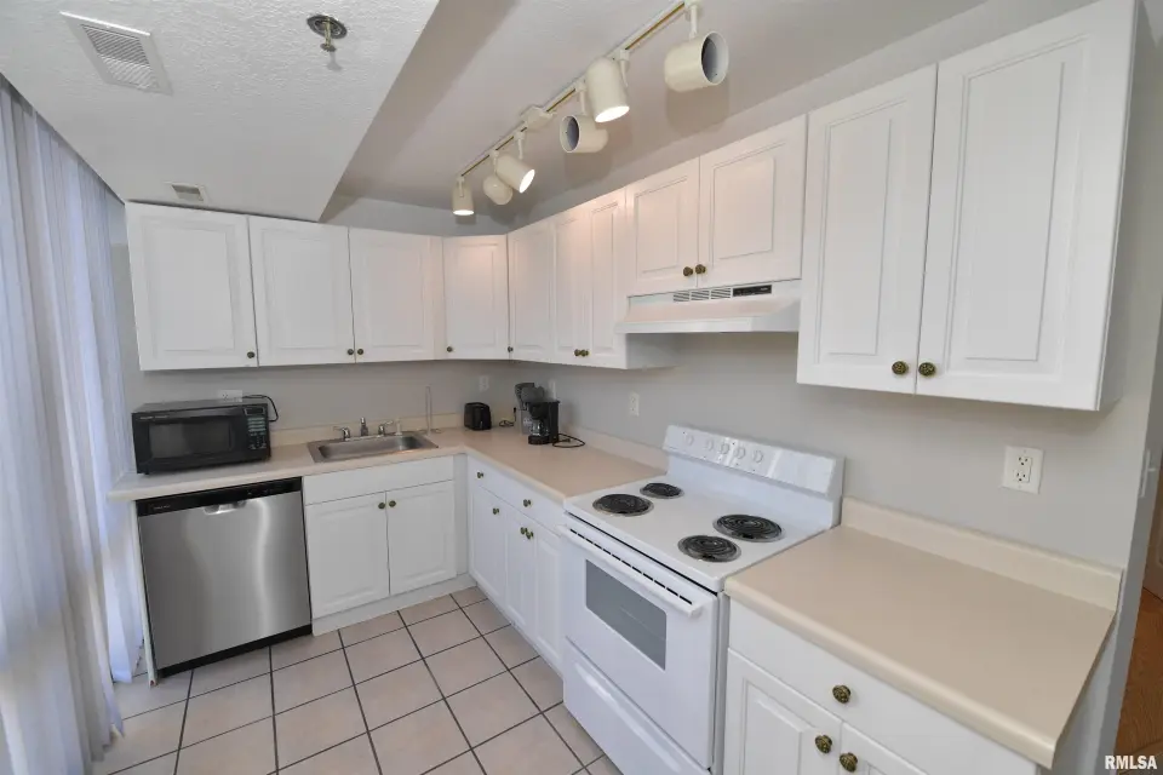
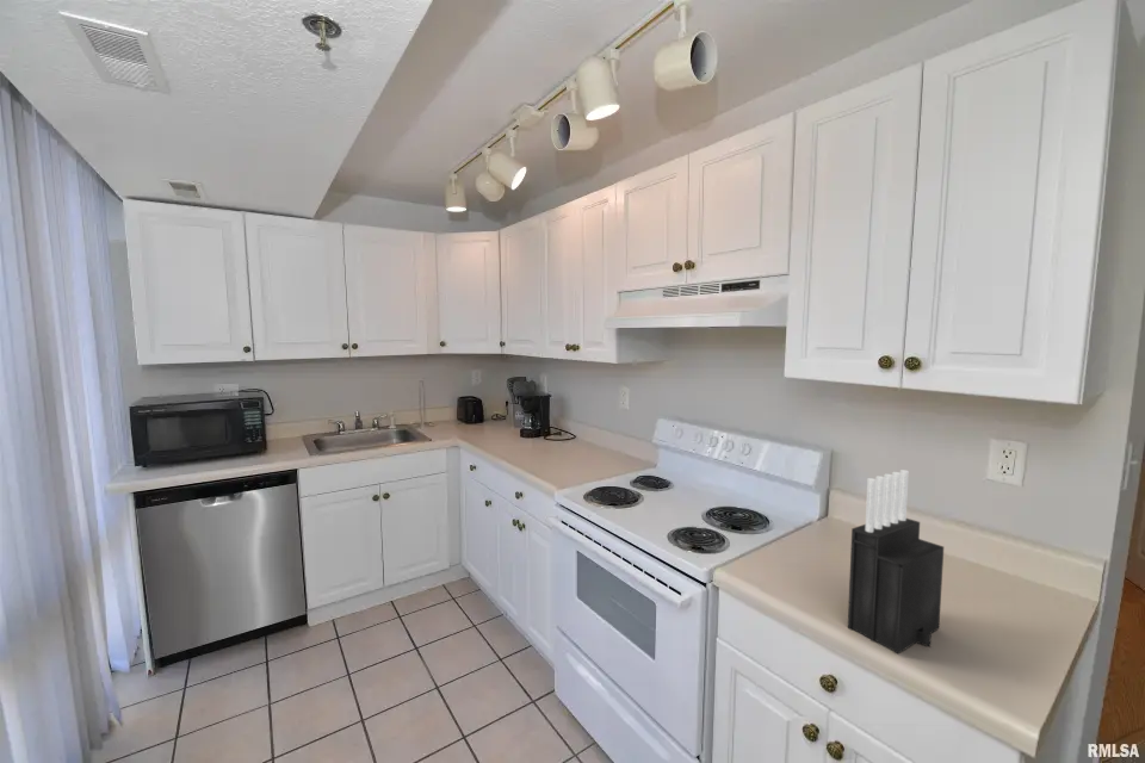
+ knife block [847,469,945,655]
